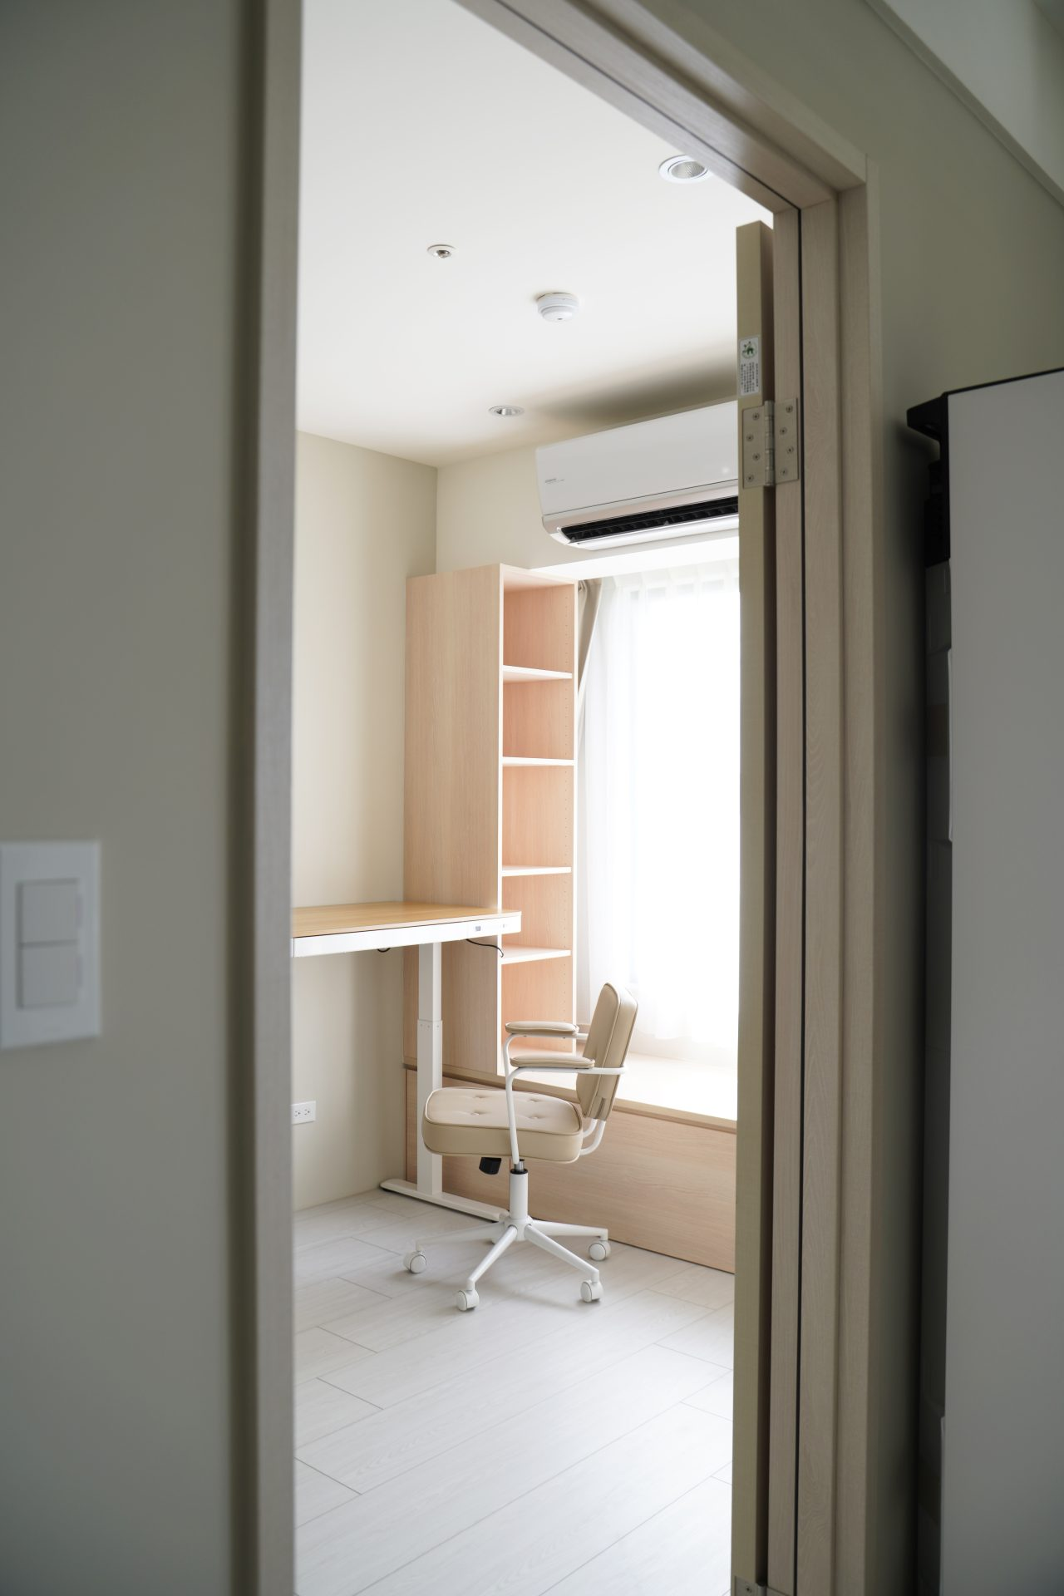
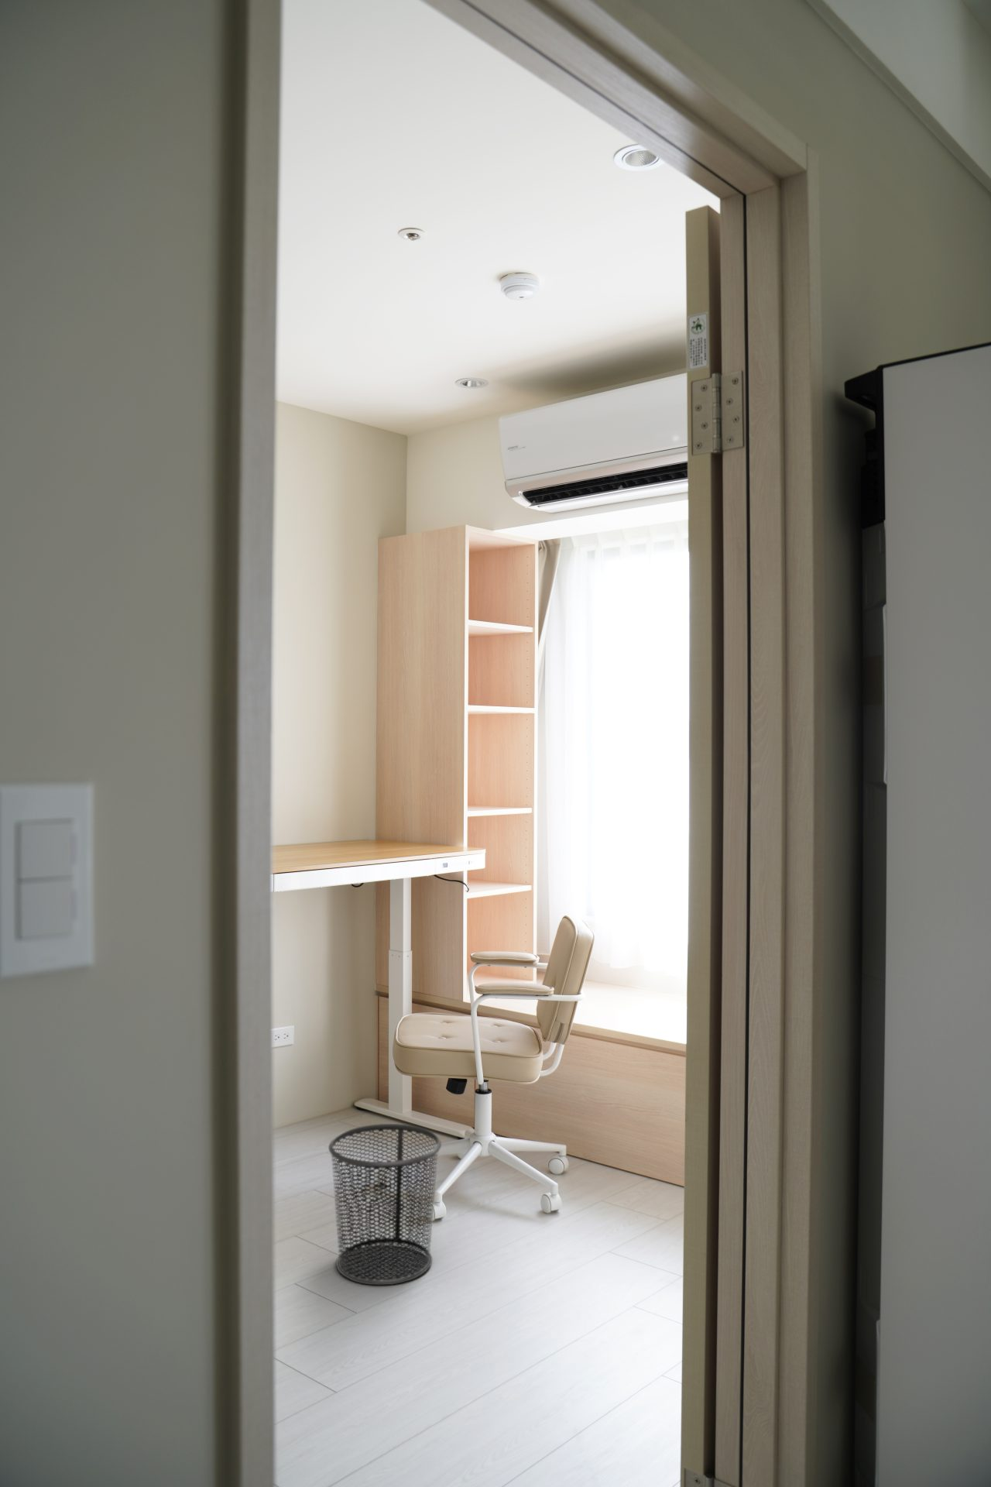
+ waste bin [327,1123,442,1287]
